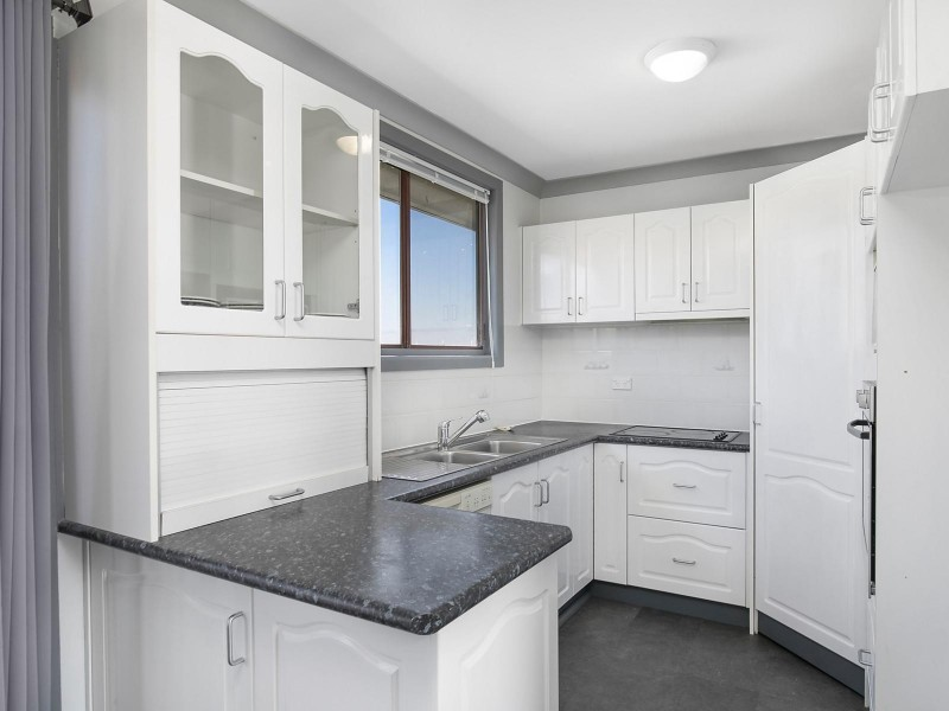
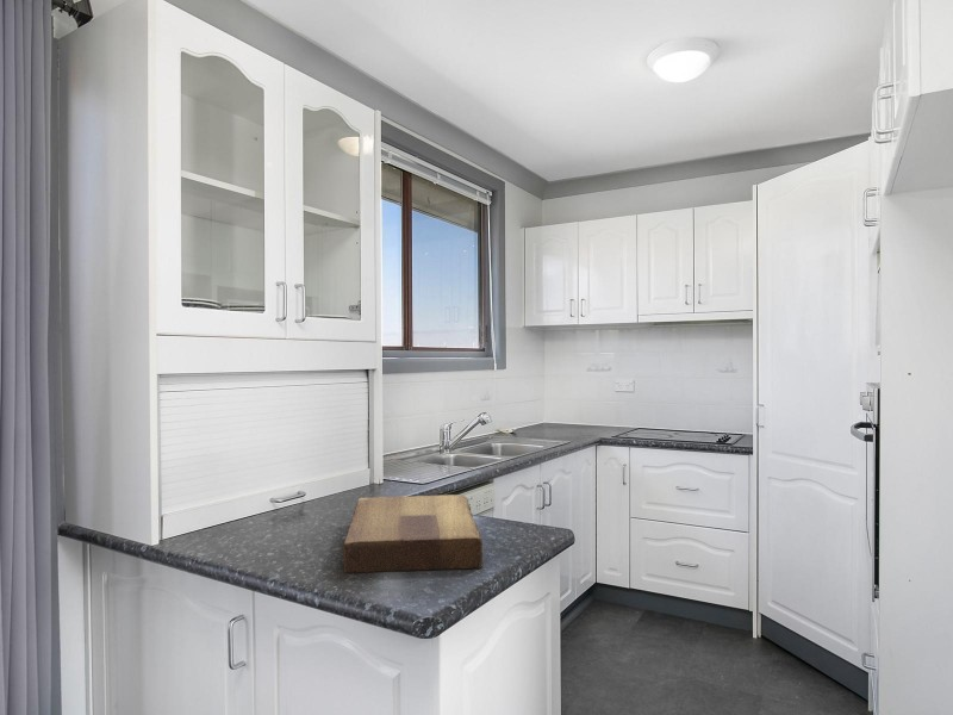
+ cutting board [342,493,484,574]
